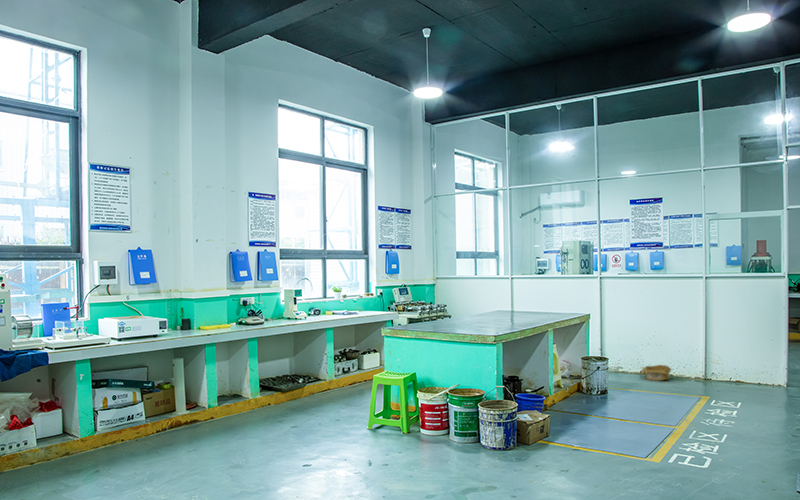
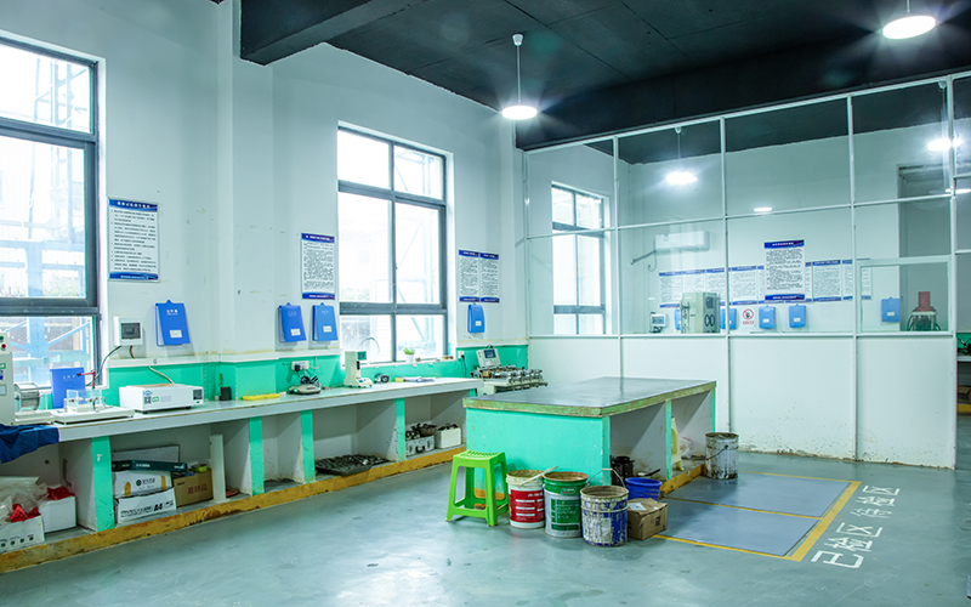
- cardboard box [640,364,672,382]
